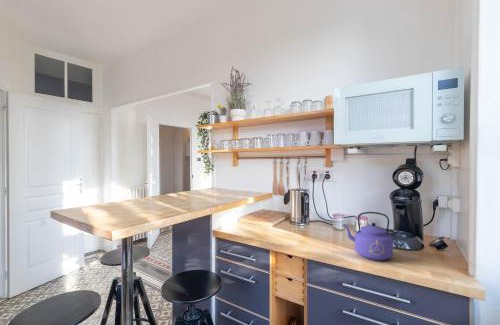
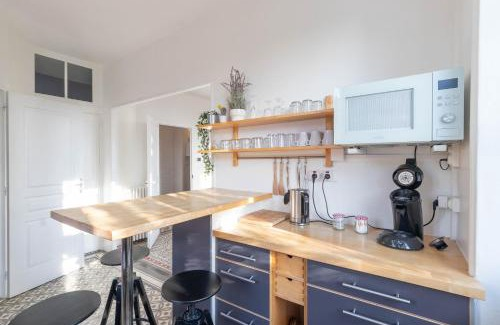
- kettle [342,211,394,261]
